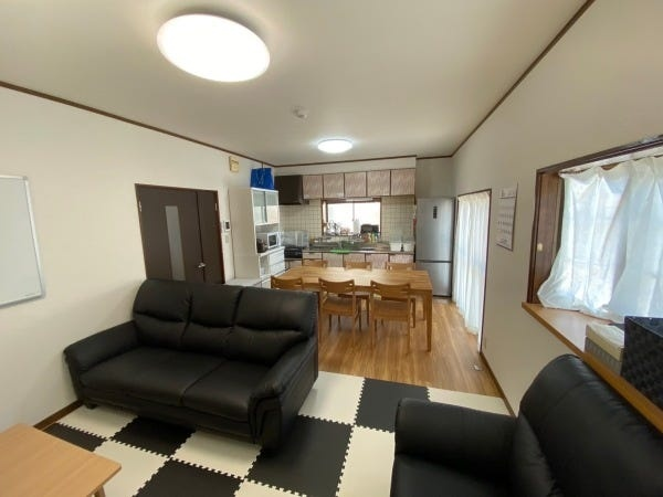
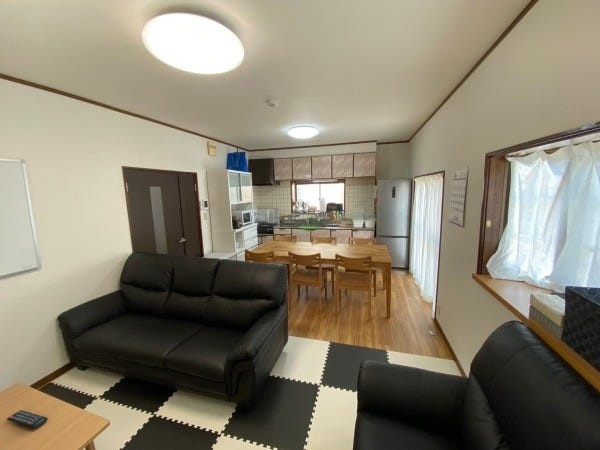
+ remote control [6,409,49,429]
